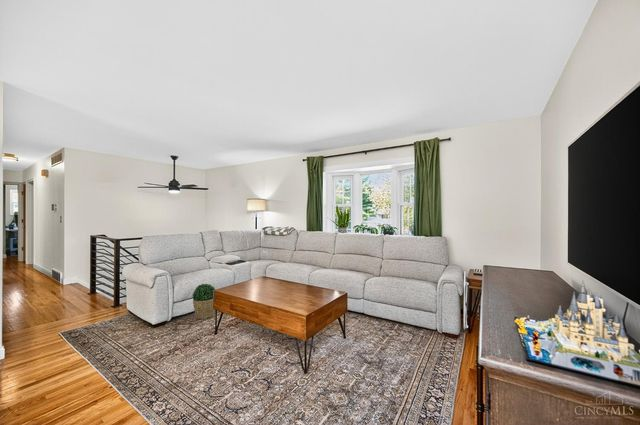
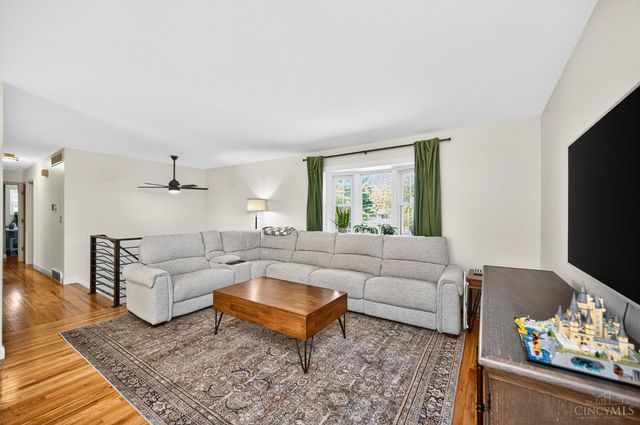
- potted plant [191,283,216,320]
